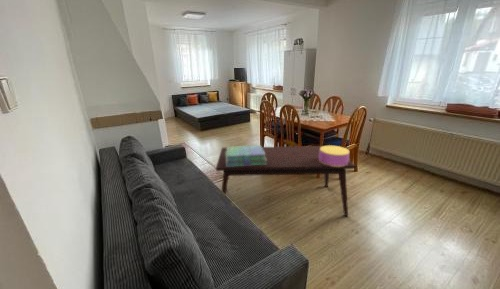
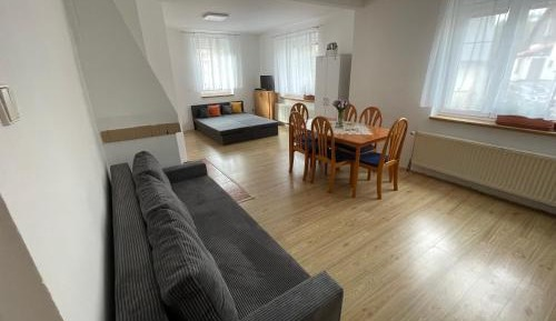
- coffee table [215,145,357,217]
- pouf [319,144,350,167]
- stack of books [226,144,267,167]
